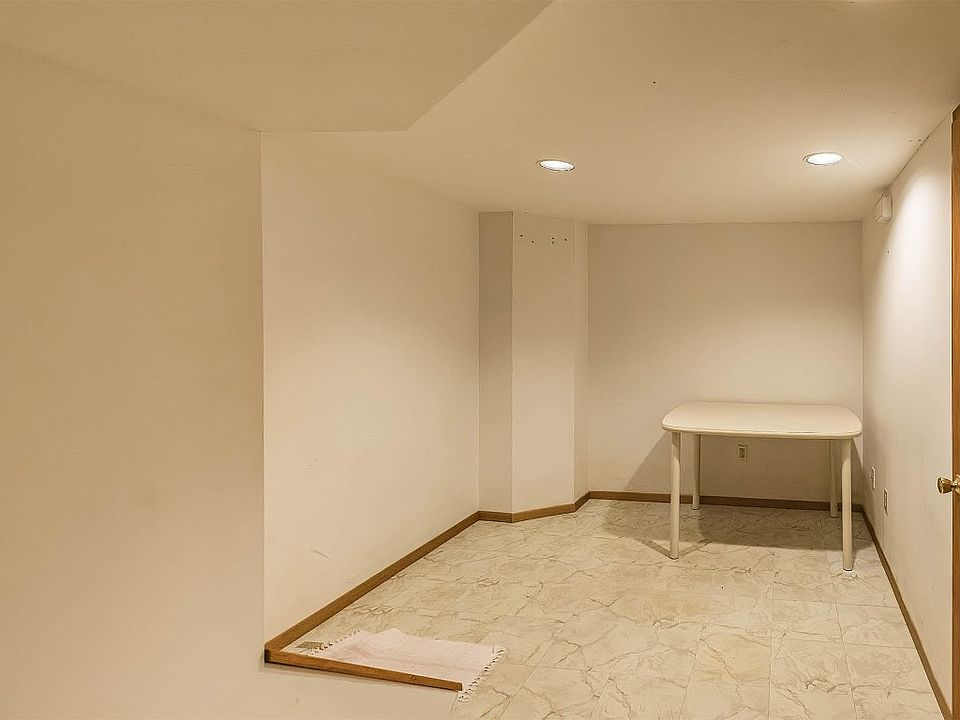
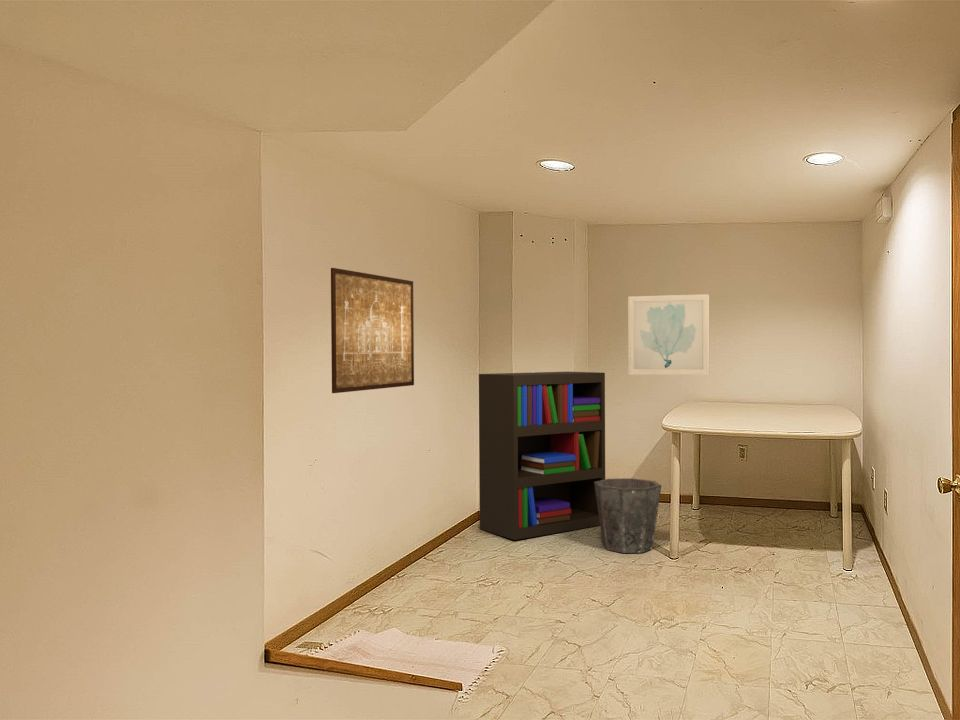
+ bookshelf [478,371,606,541]
+ wall art [627,293,710,376]
+ waste bin [594,477,662,554]
+ wall art [330,267,415,394]
